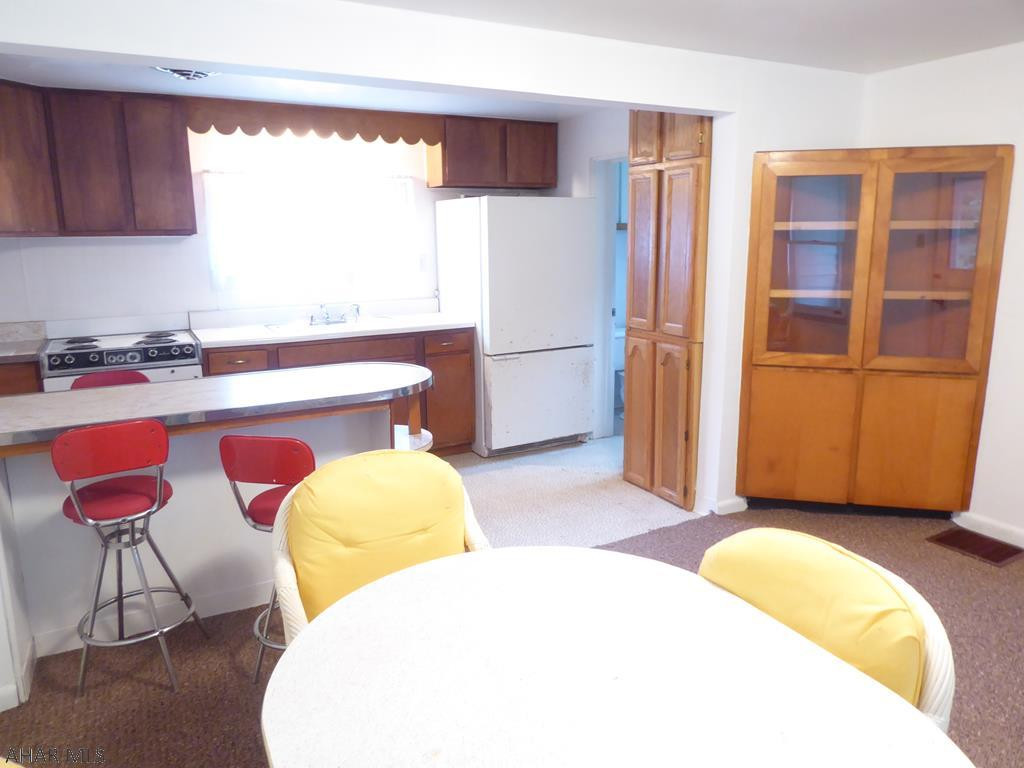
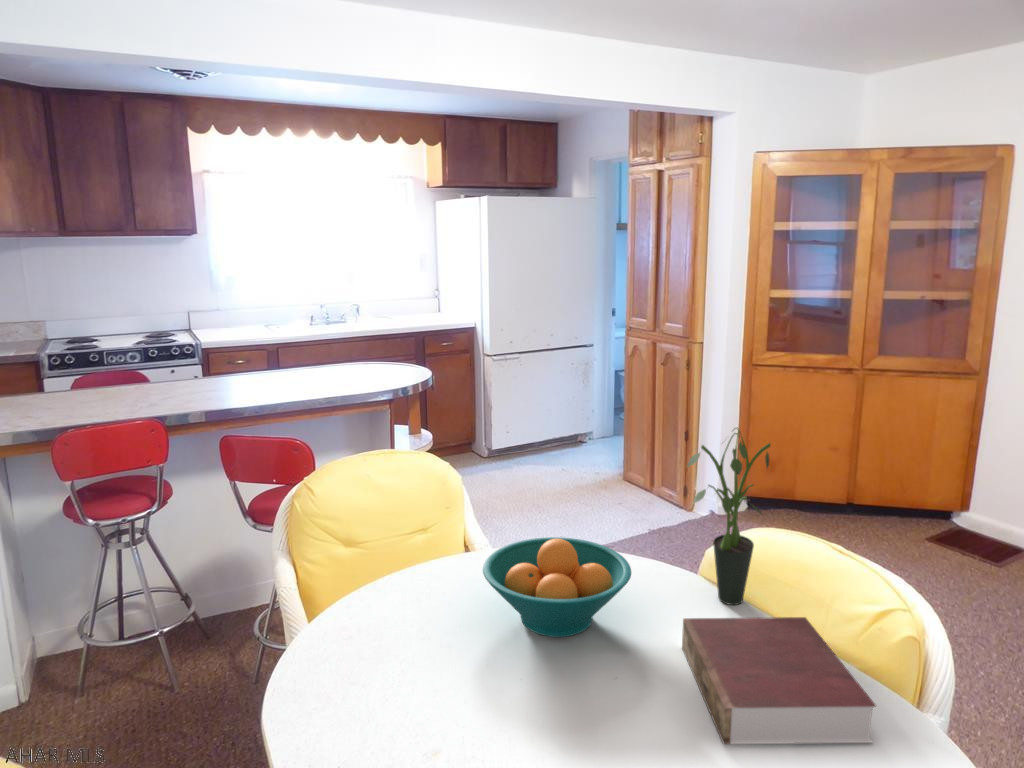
+ potted plant [686,427,772,606]
+ book [681,616,878,745]
+ fruit bowl [482,536,632,638]
